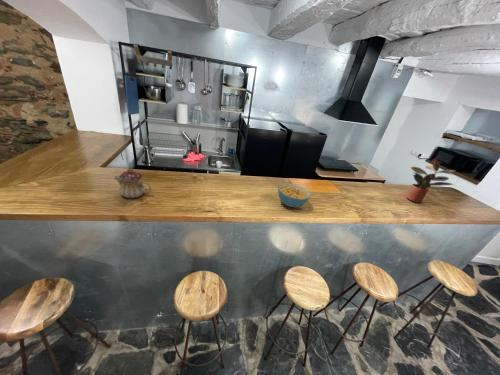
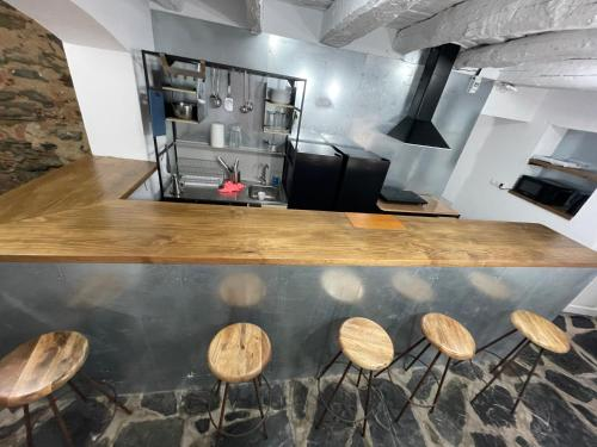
- teapot [113,168,152,199]
- cereal bowl [277,182,312,208]
- potted plant [405,158,455,204]
